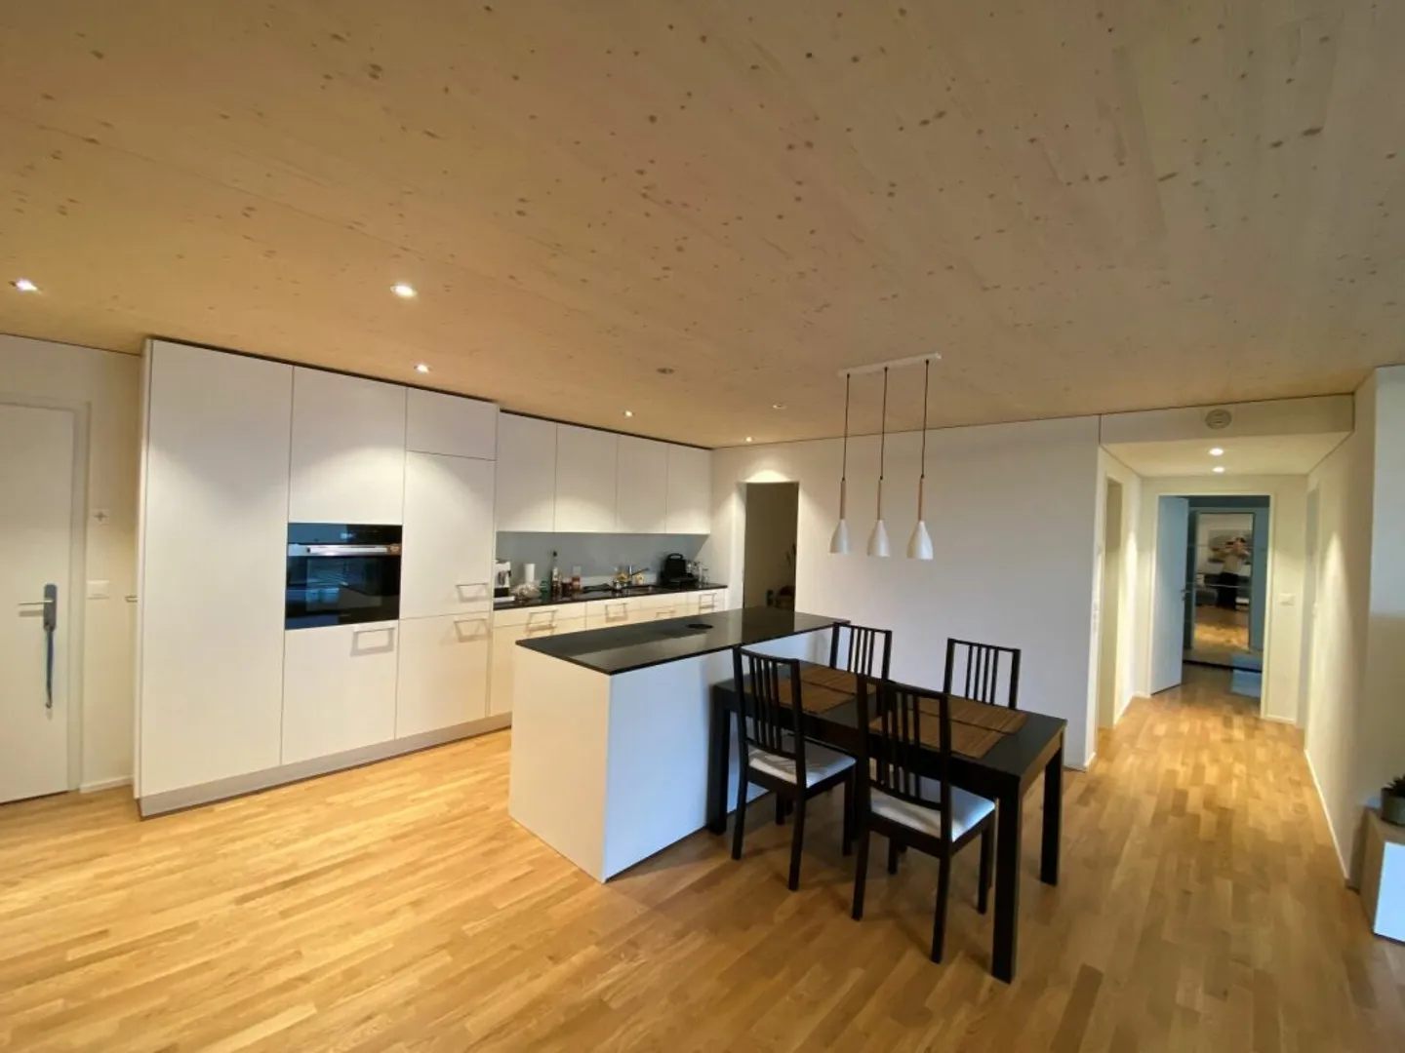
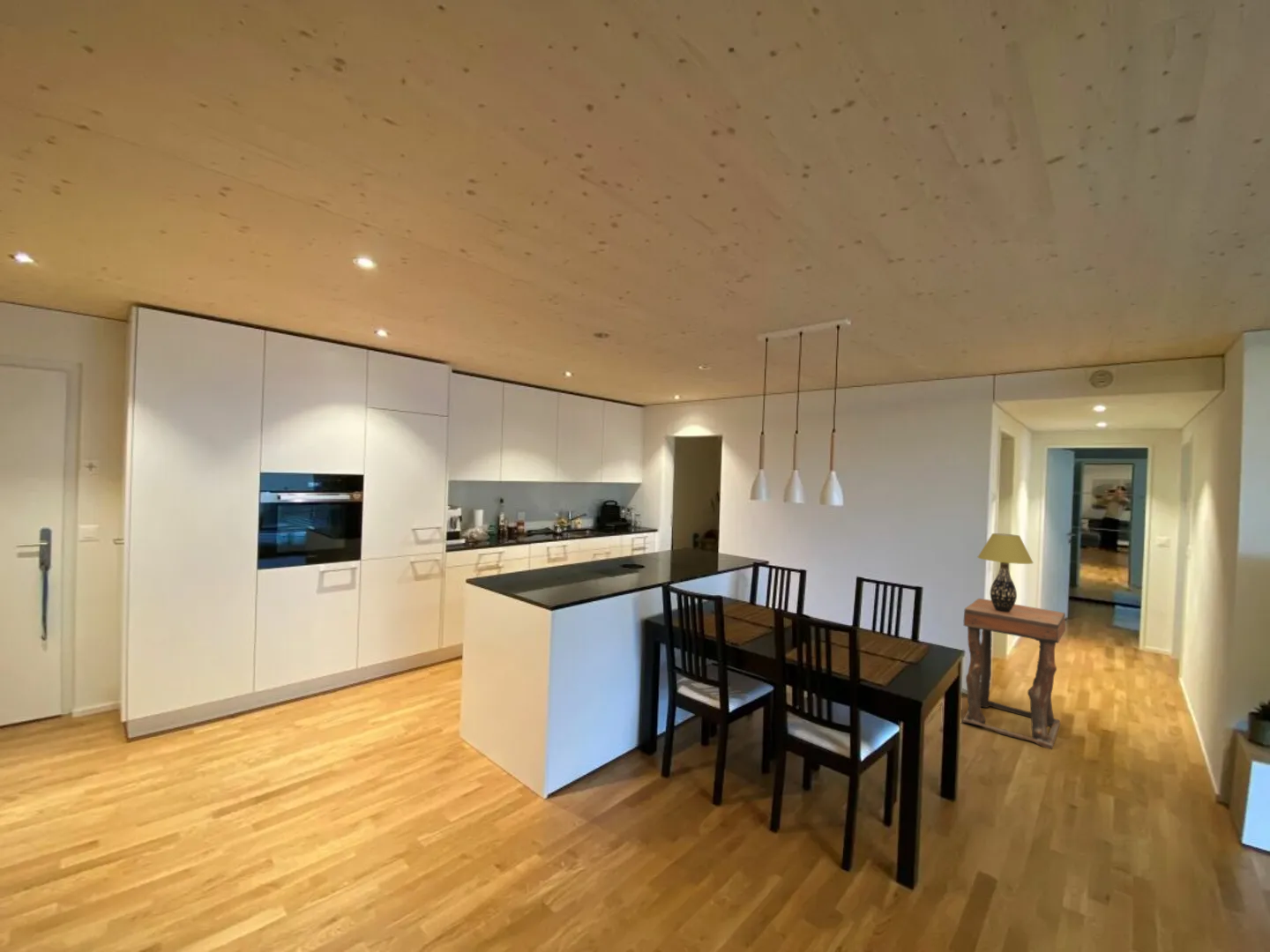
+ side table [960,598,1066,750]
+ table lamp [976,532,1035,613]
